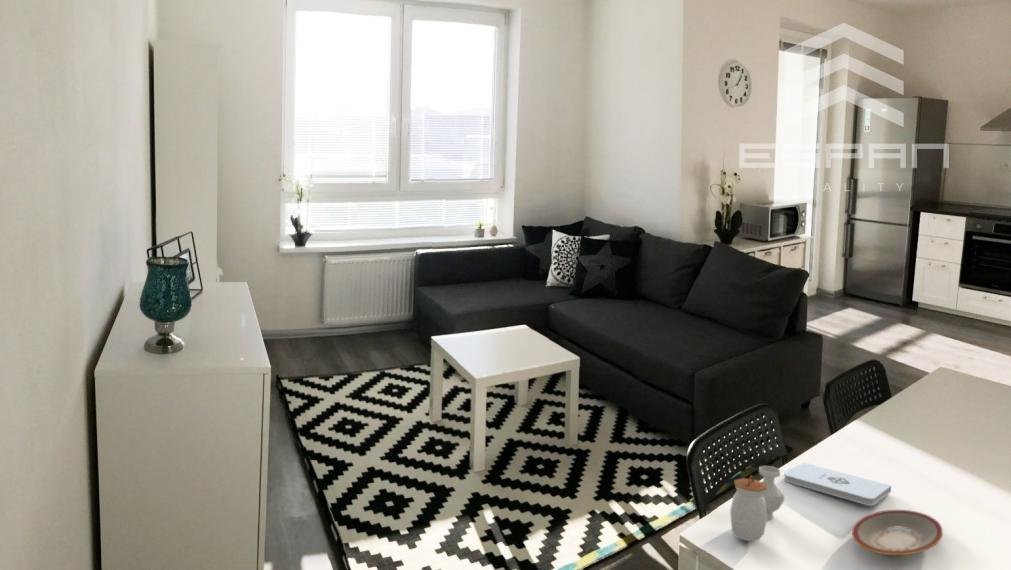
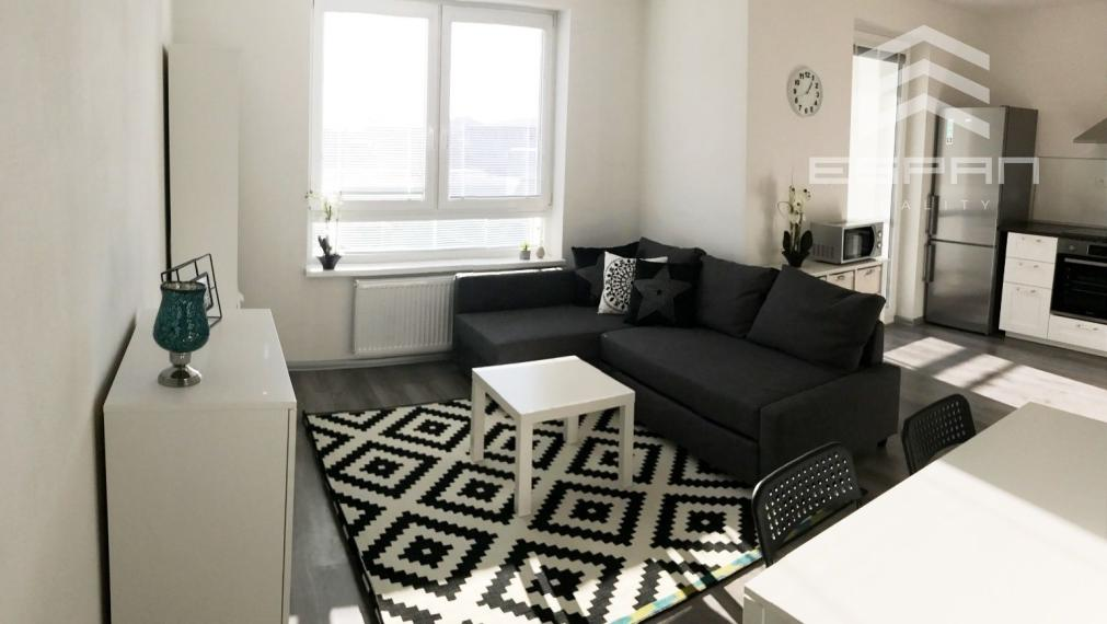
- notepad [783,462,892,507]
- jar [729,465,785,542]
- plate [851,509,944,556]
